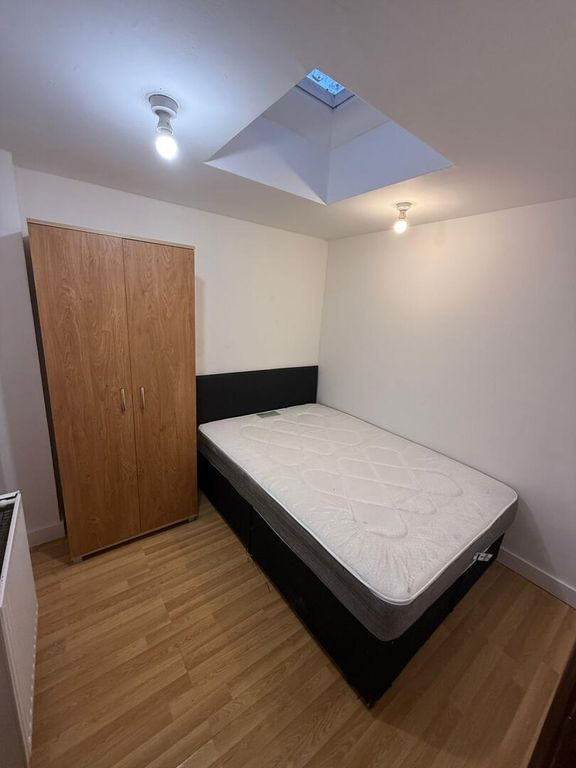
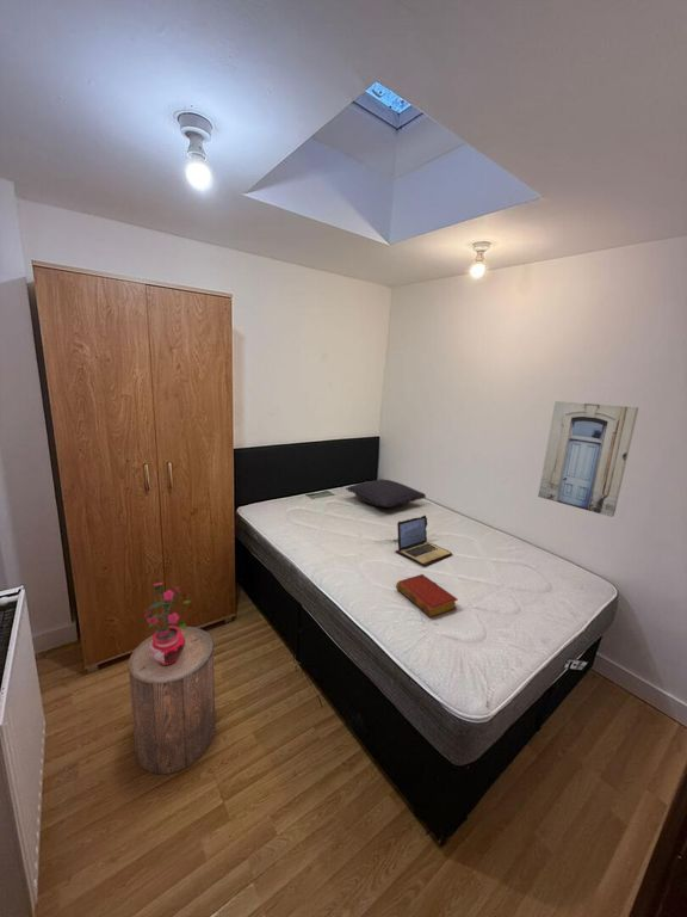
+ book [395,573,459,618]
+ pillow [345,479,427,509]
+ stool [128,626,217,775]
+ laptop [394,515,453,566]
+ wall art [537,400,639,518]
+ potted plant [144,579,192,666]
